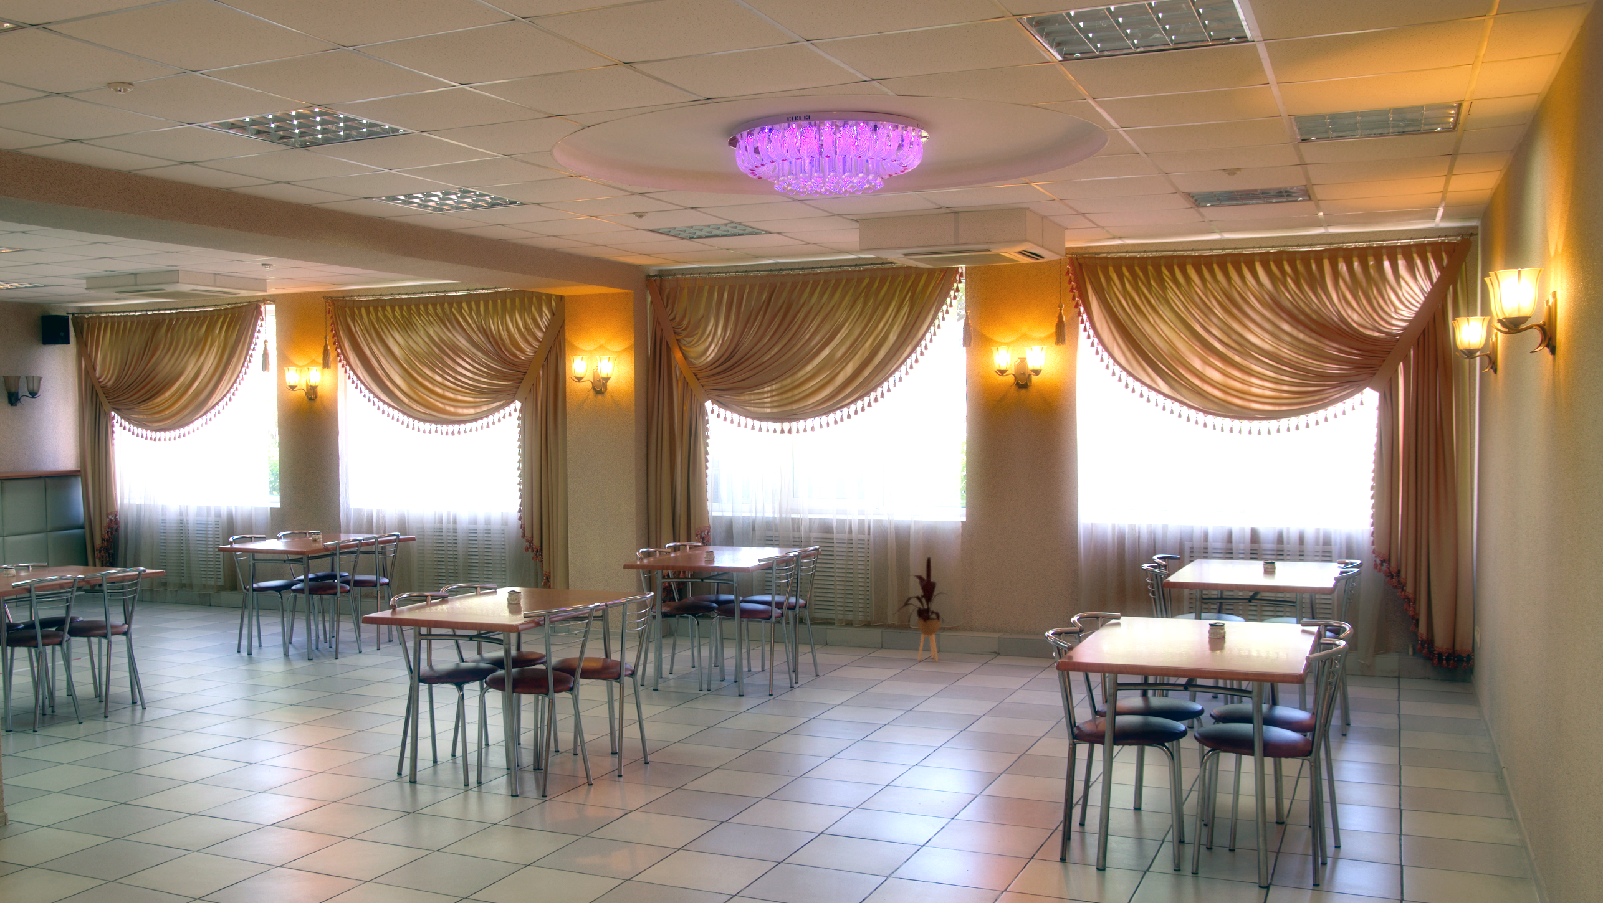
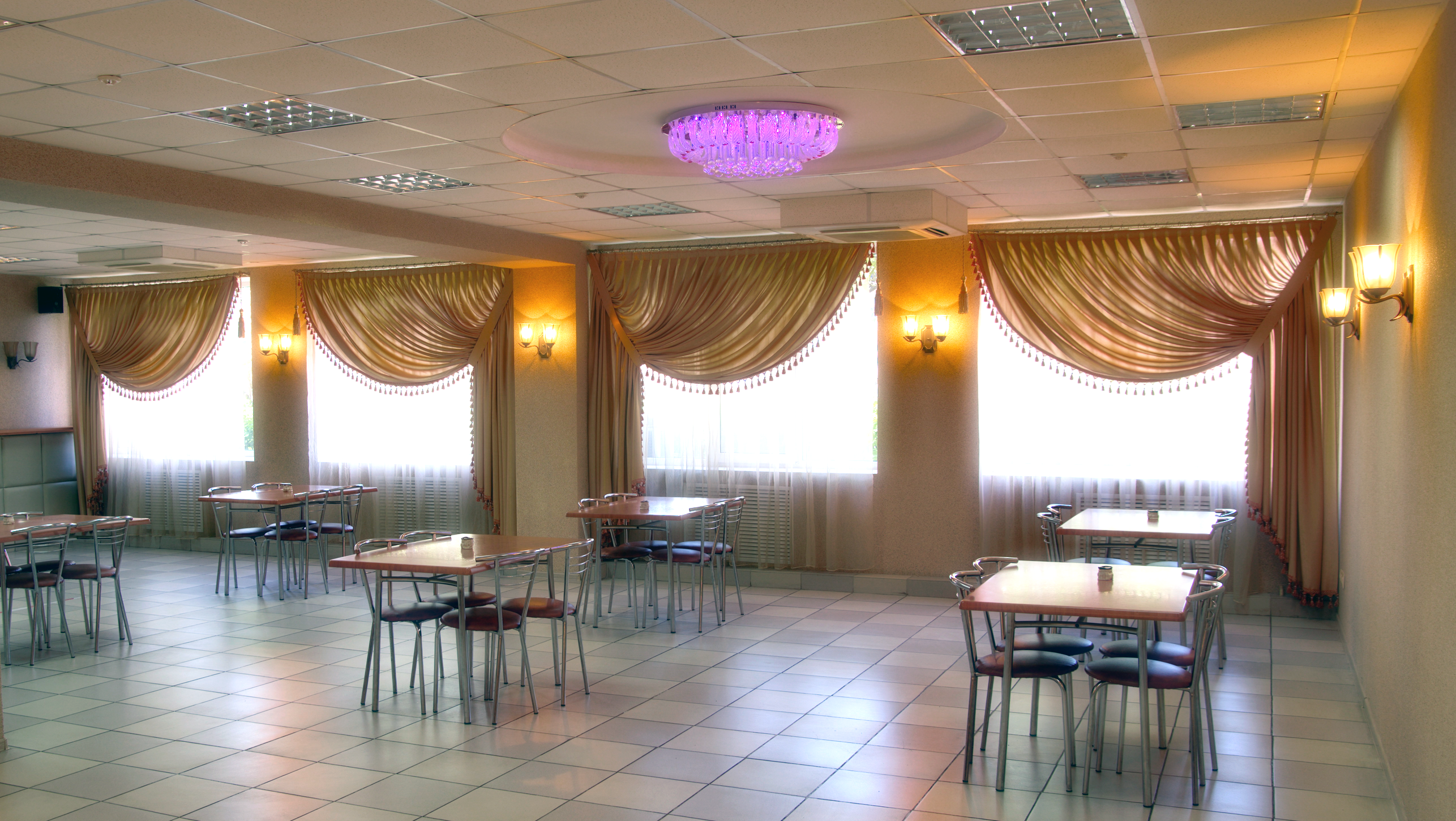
- house plant [893,557,949,662]
